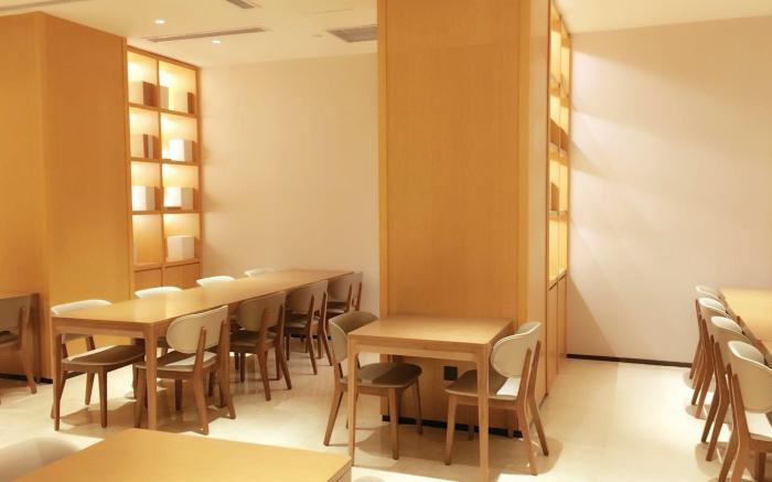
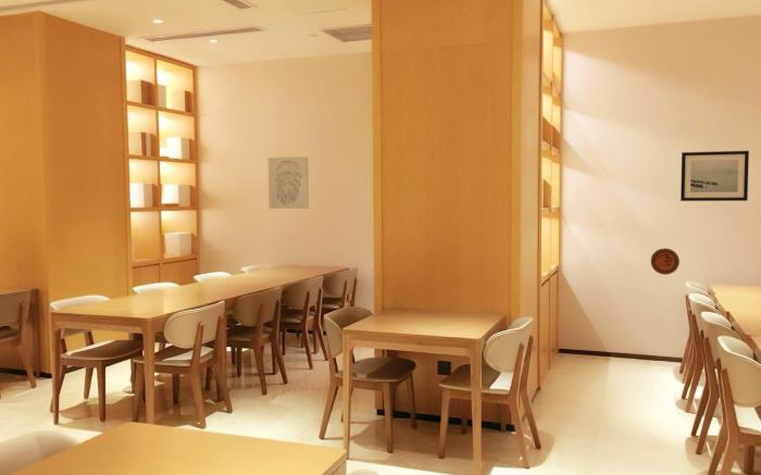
+ wall art [679,150,750,202]
+ wall art [267,155,310,210]
+ decorative plate [650,248,681,276]
